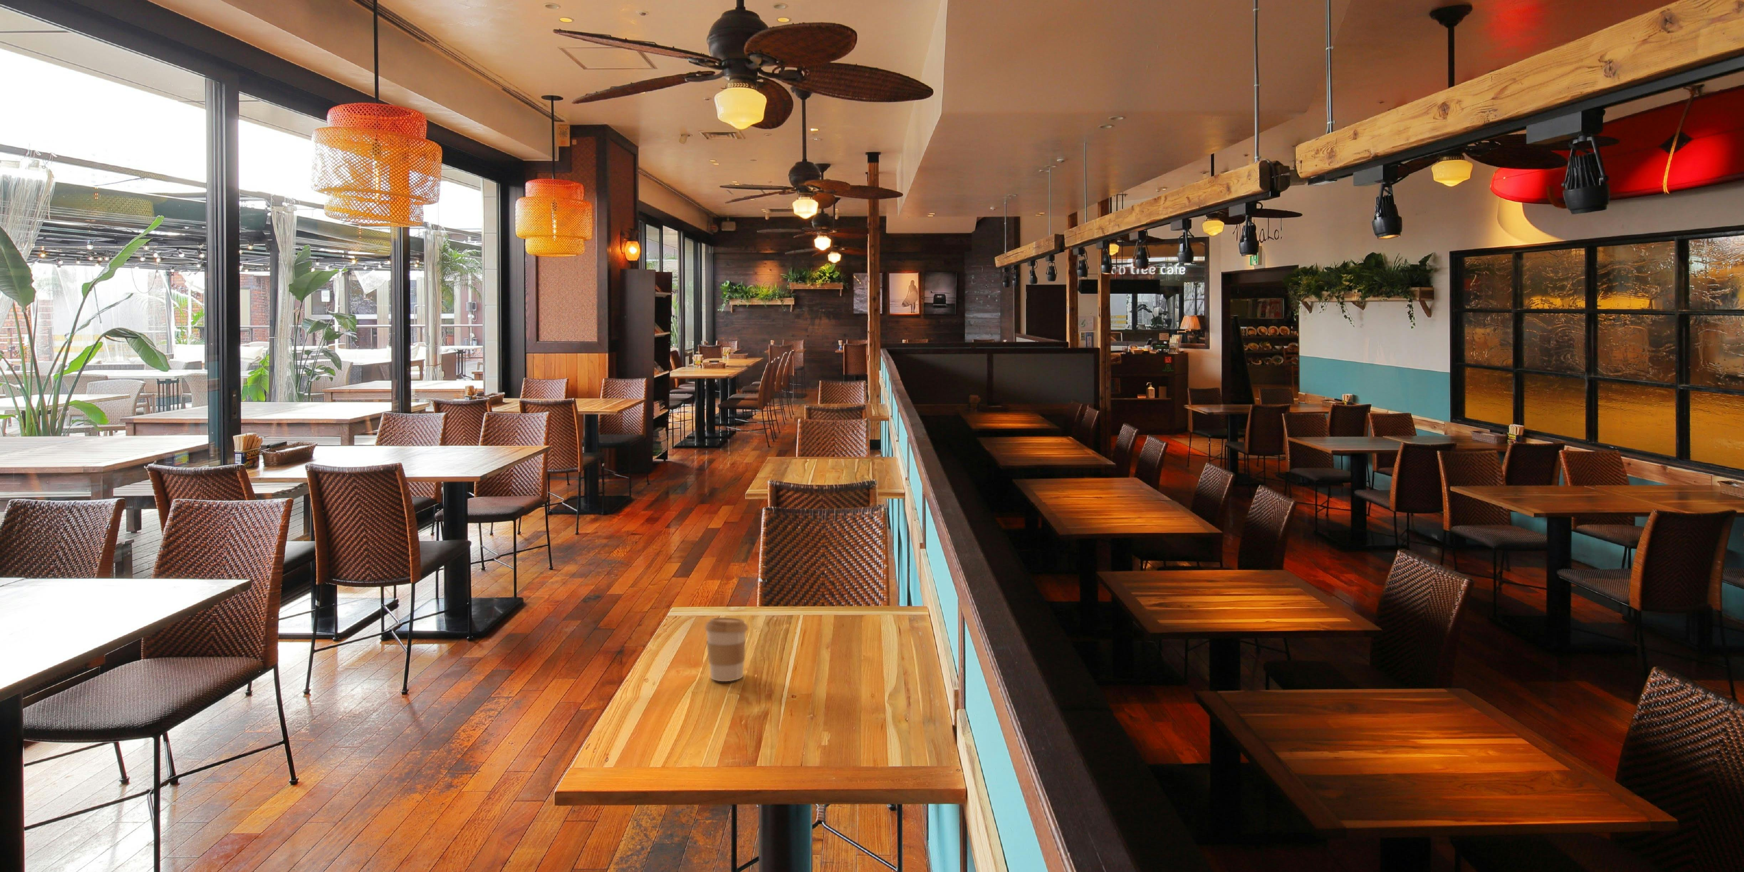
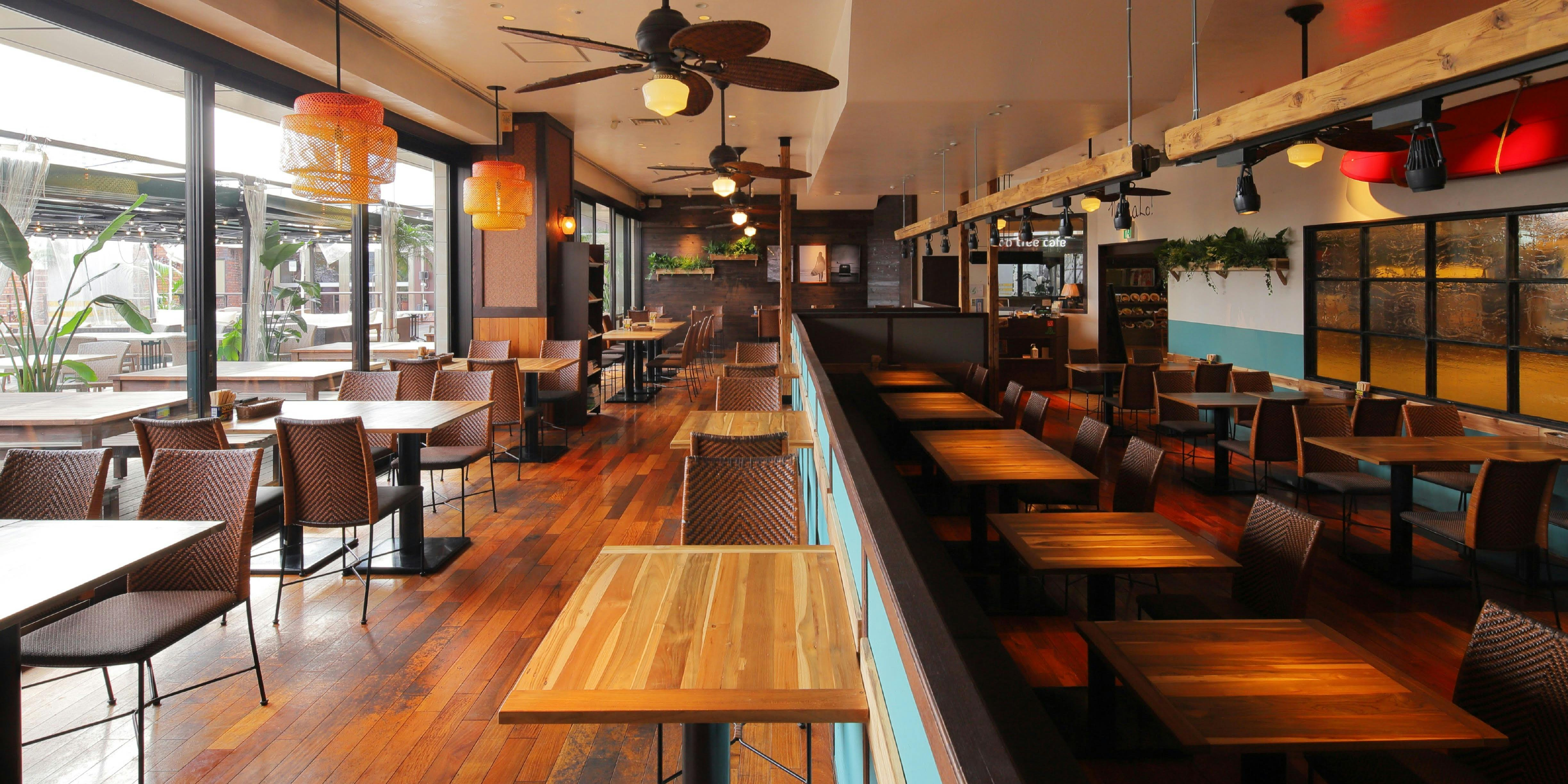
- coffee cup [704,617,749,682]
